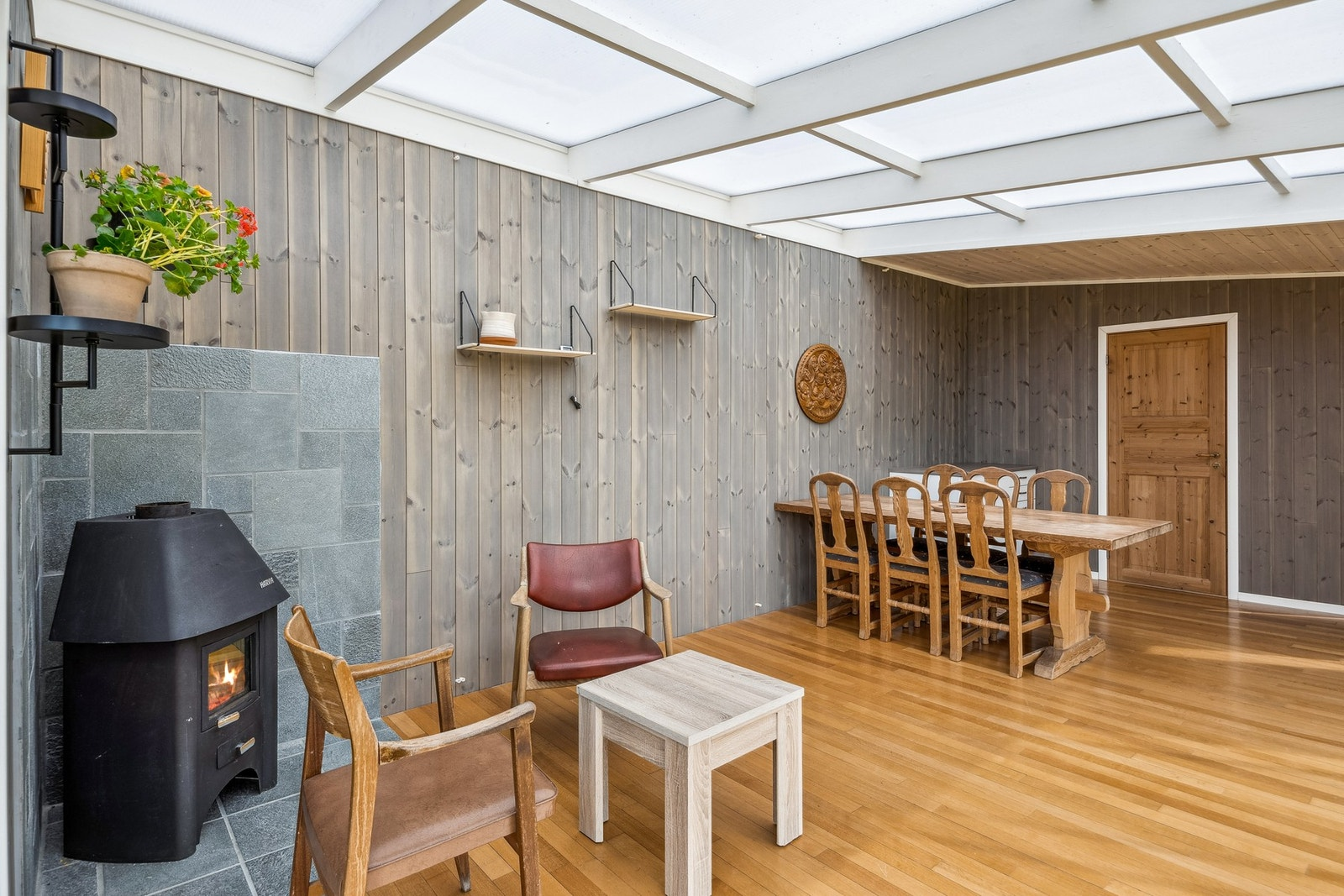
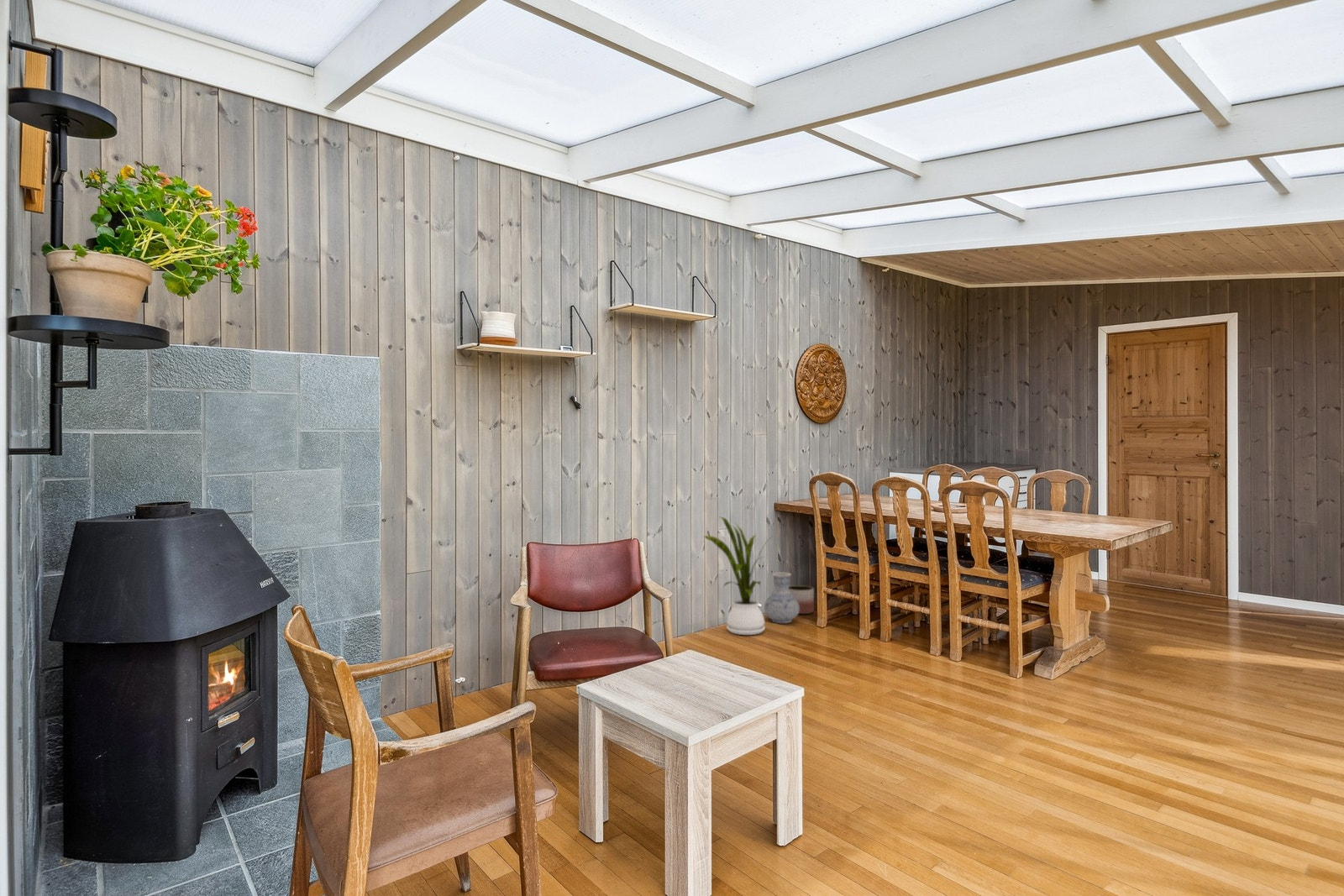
+ planter [788,584,815,615]
+ vase [764,571,800,624]
+ house plant [703,516,773,636]
